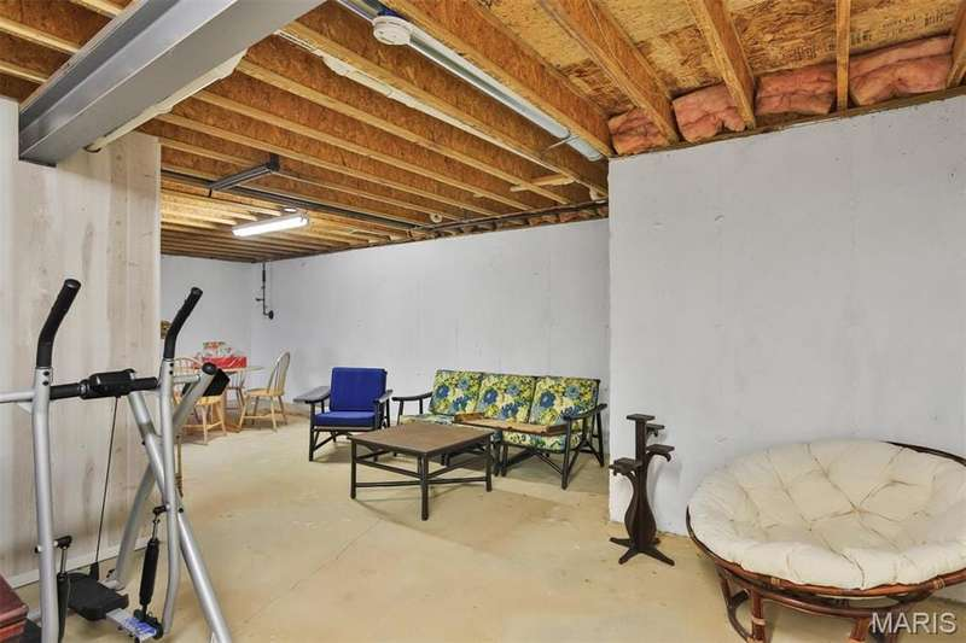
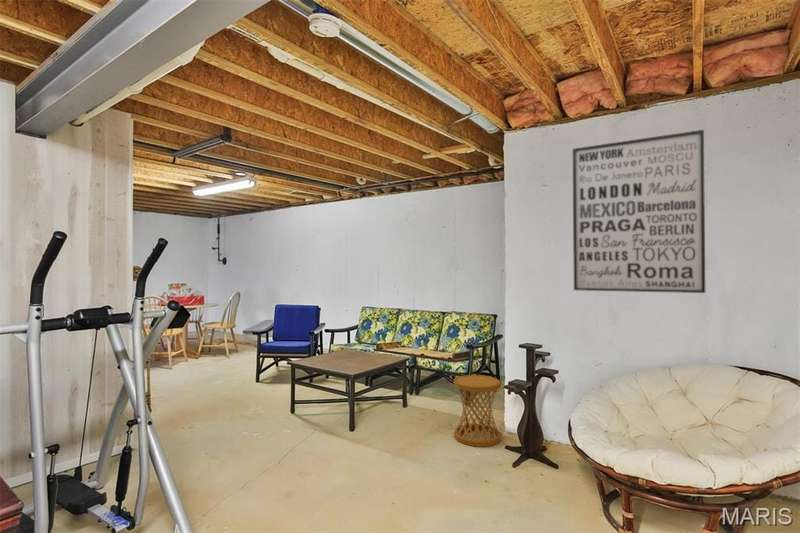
+ side table [453,374,502,448]
+ wall art [572,129,706,294]
